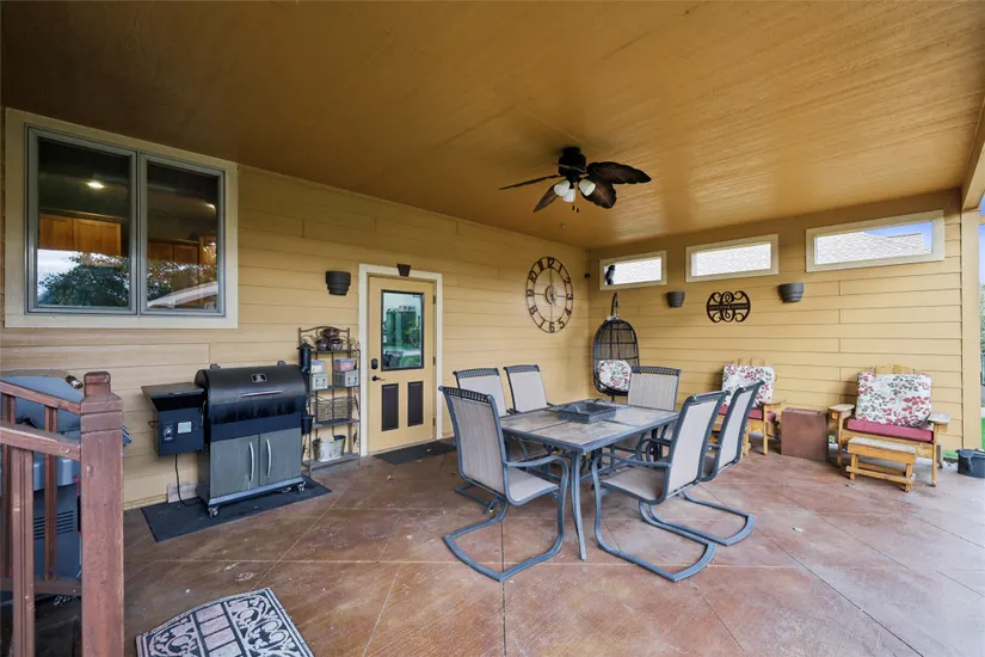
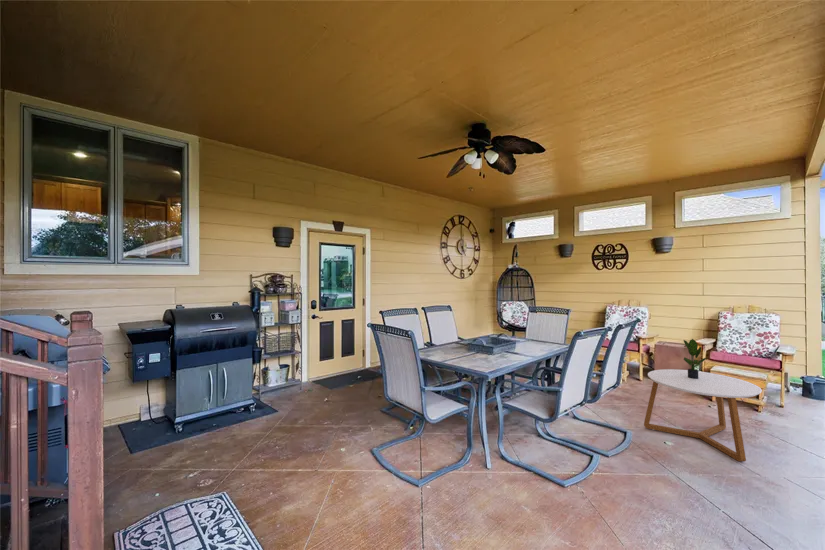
+ potted plant [683,338,708,379]
+ coffee table [643,368,763,462]
